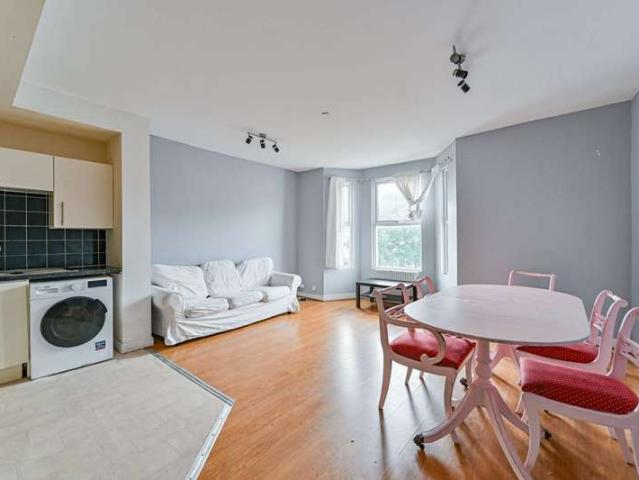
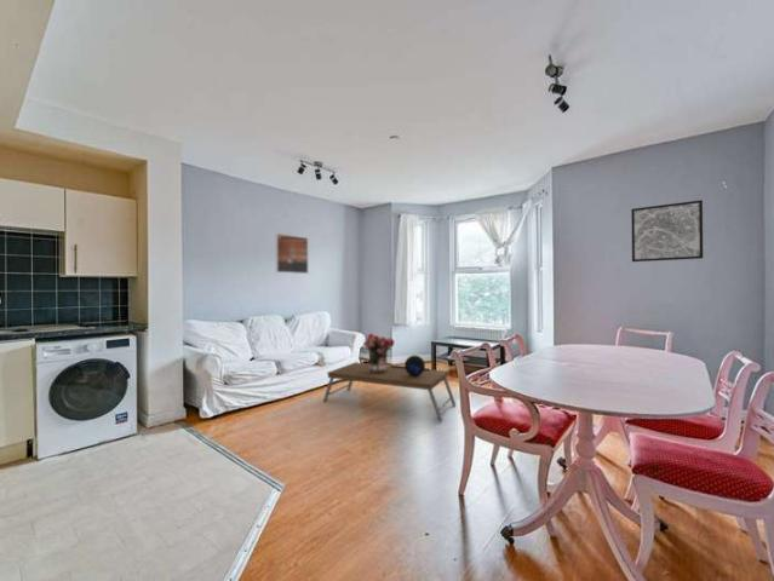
+ coffee table [322,362,457,422]
+ decorative sphere [403,355,426,376]
+ bouquet [362,332,396,373]
+ wall art [630,199,704,263]
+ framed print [275,232,309,275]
